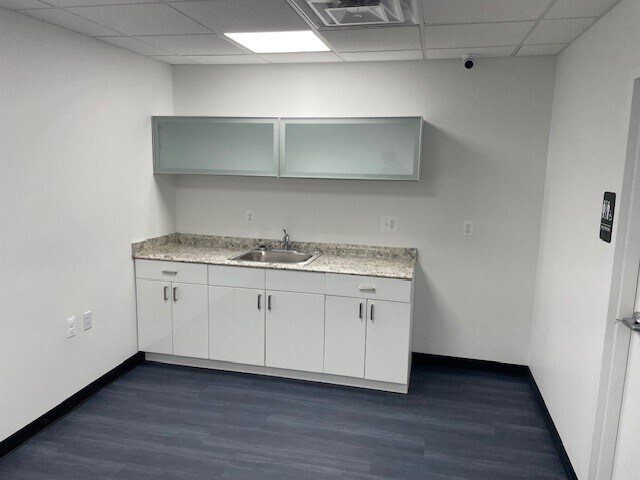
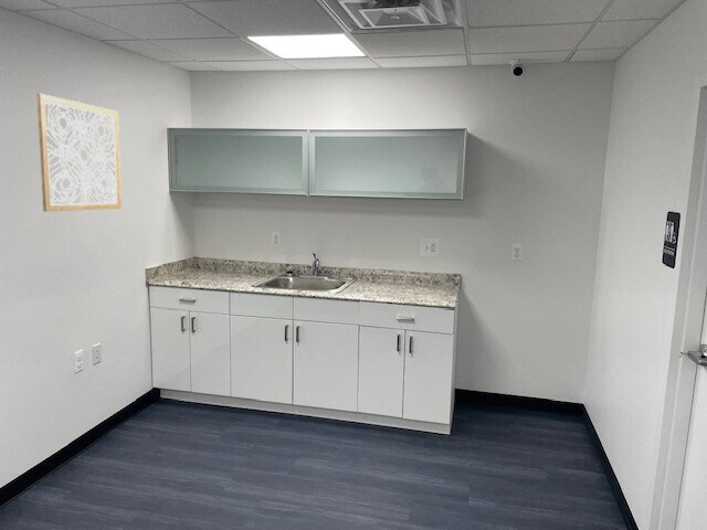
+ wall art [36,93,123,213]
